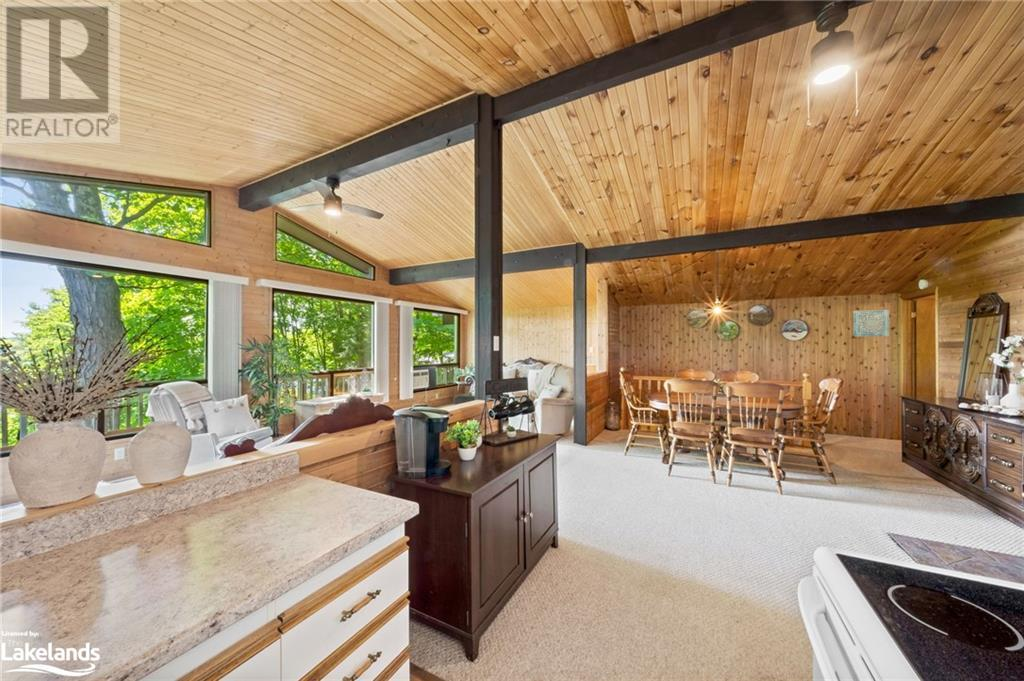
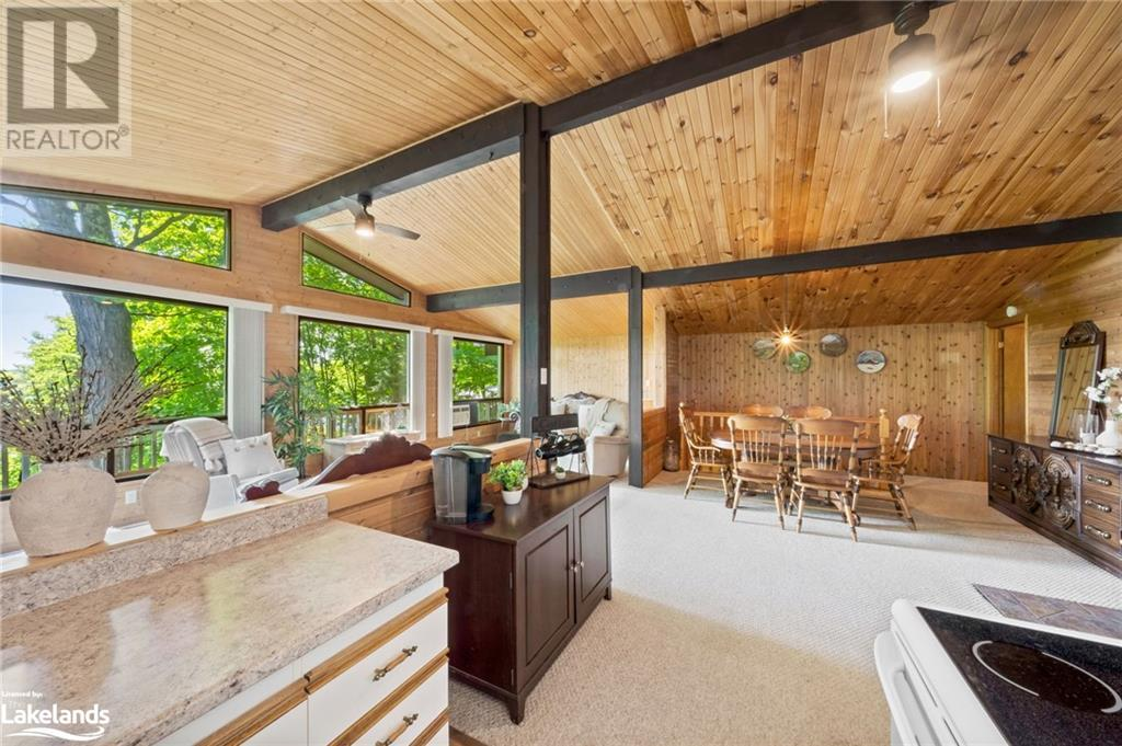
- wall art [852,309,890,337]
